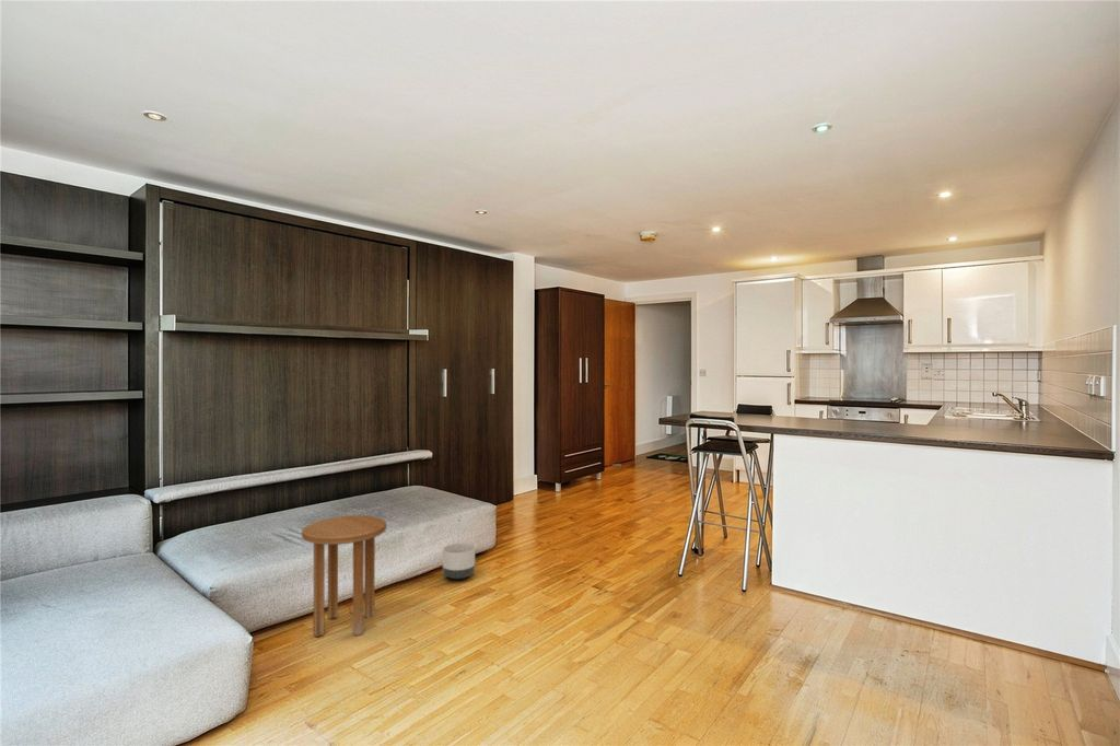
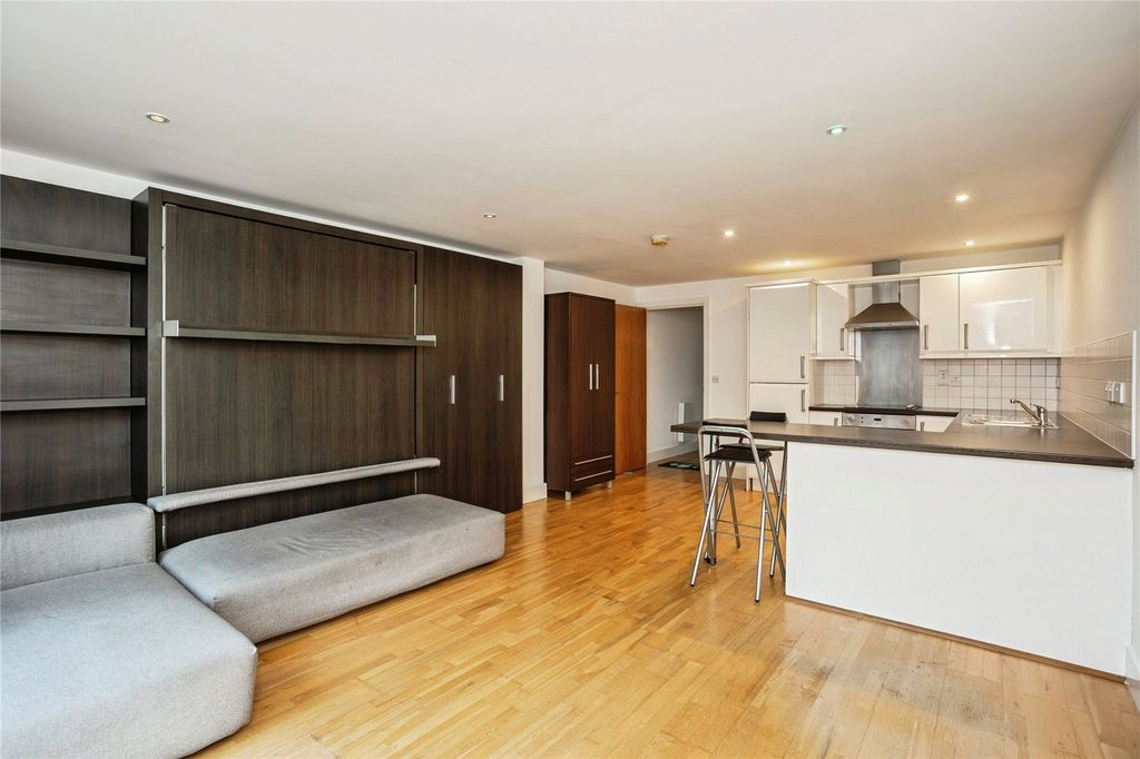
- side table [301,514,387,638]
- planter [442,541,476,581]
